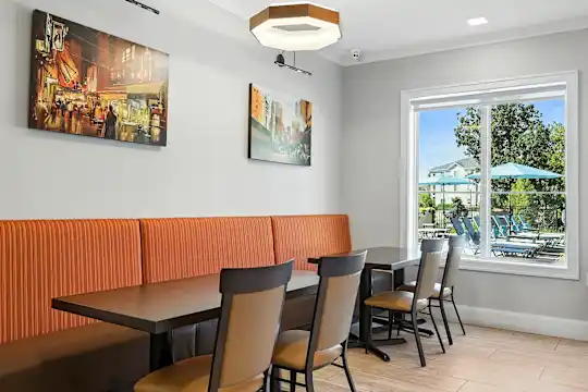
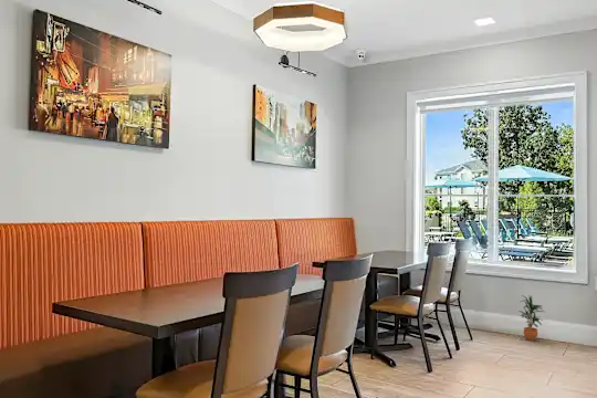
+ potted plant [519,294,545,342]
